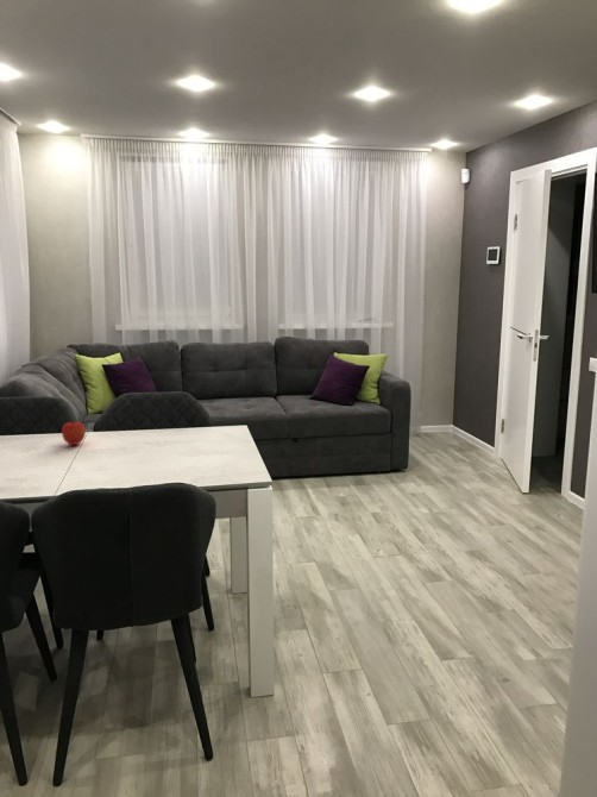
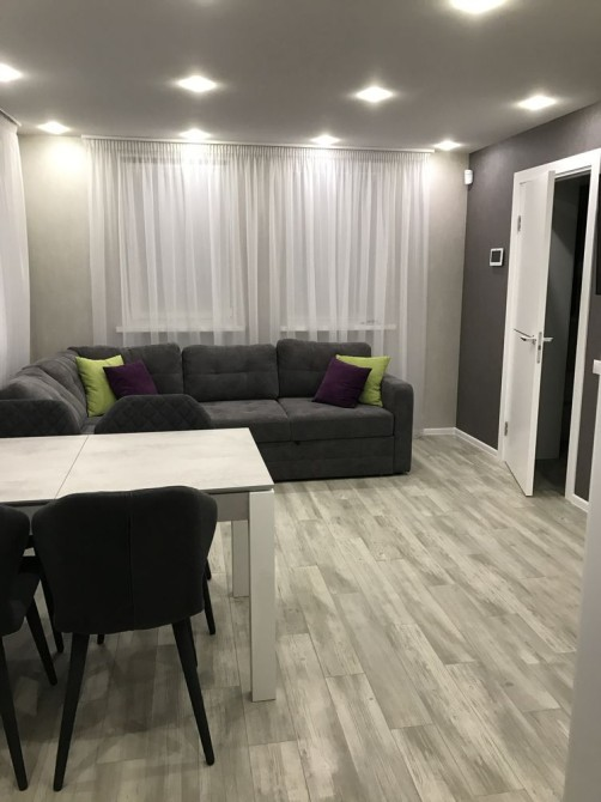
- fruit [61,419,87,446]
